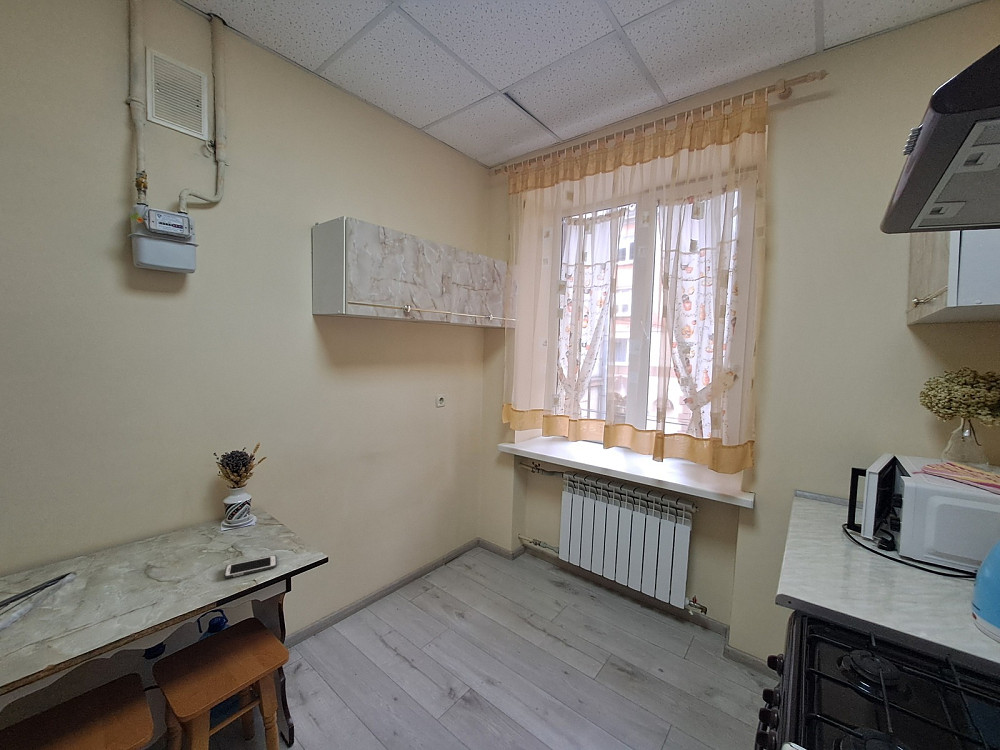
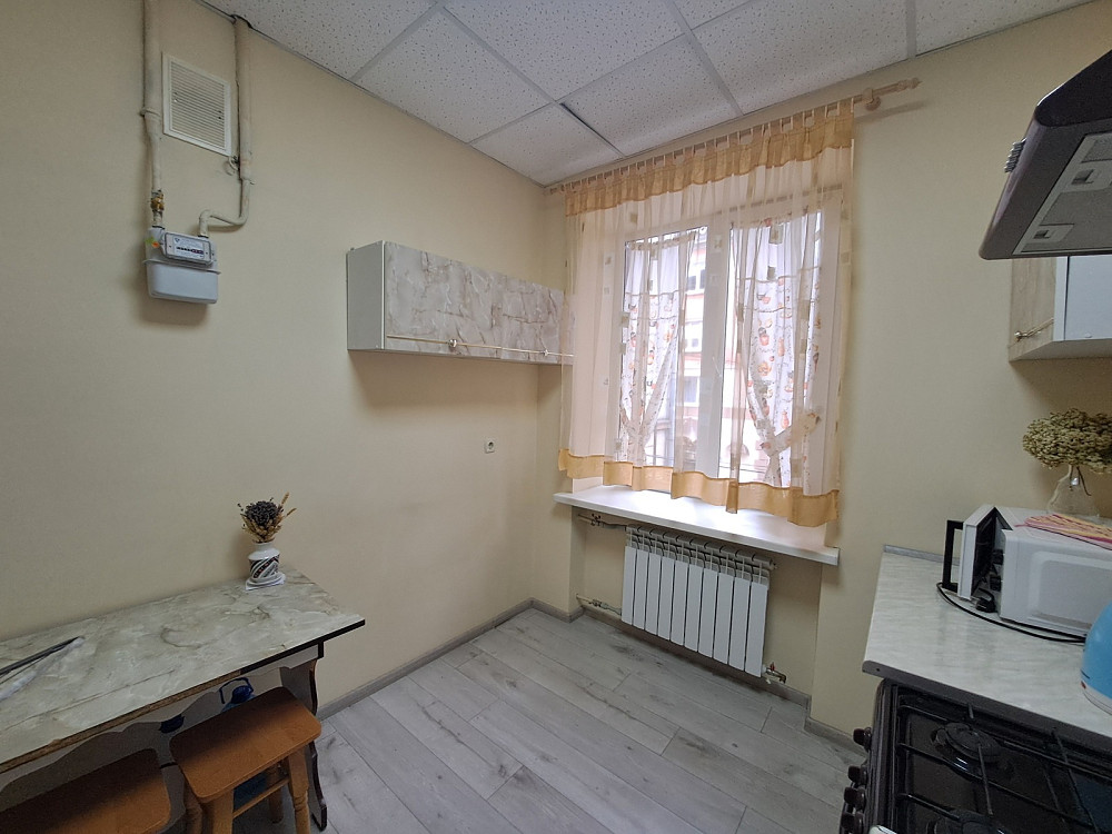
- cell phone [223,554,278,579]
